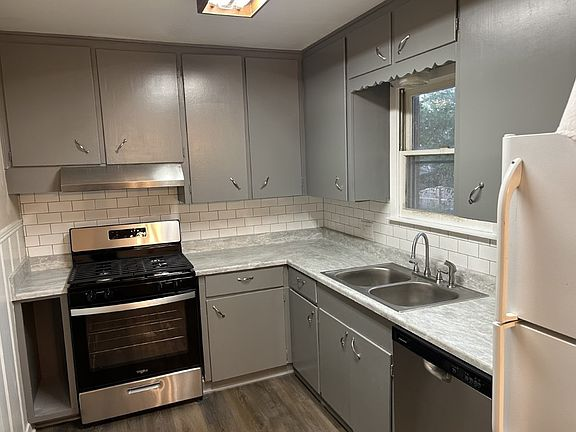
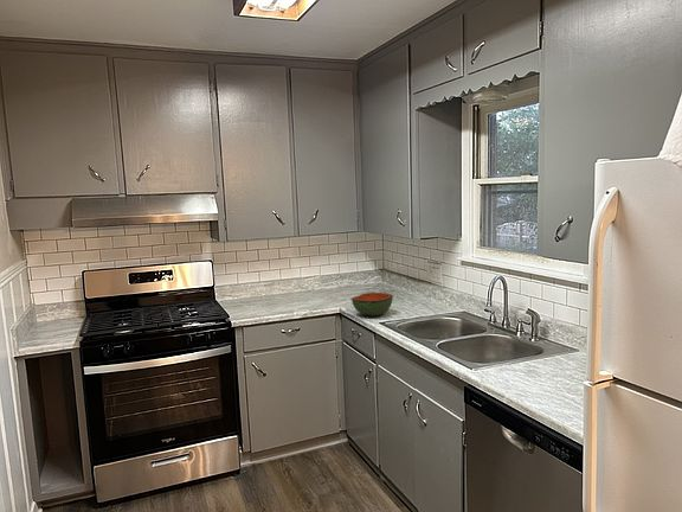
+ bowl [350,292,394,316]
